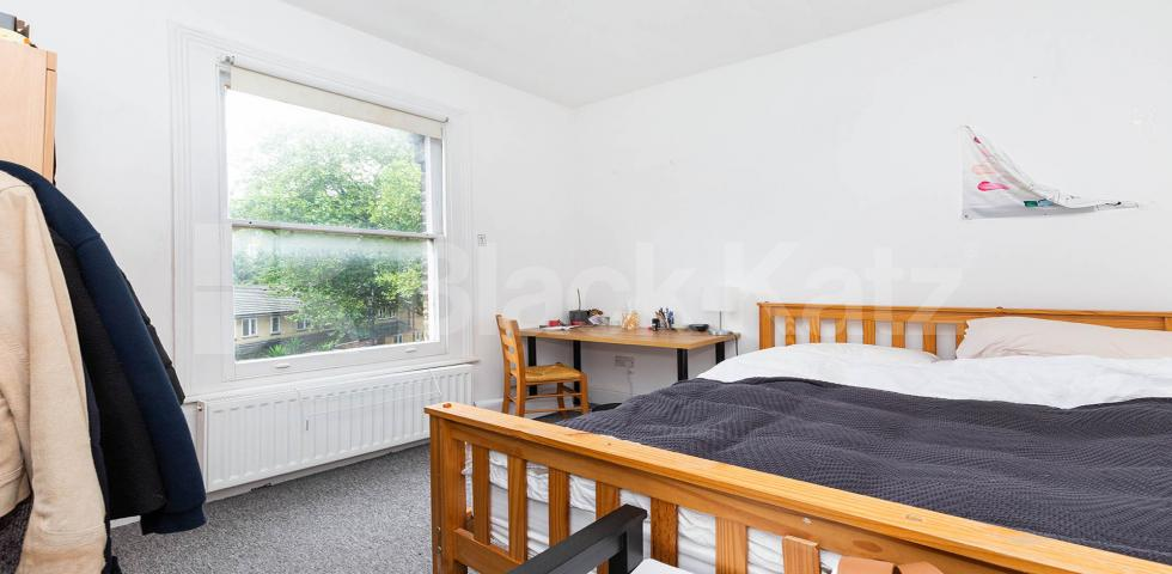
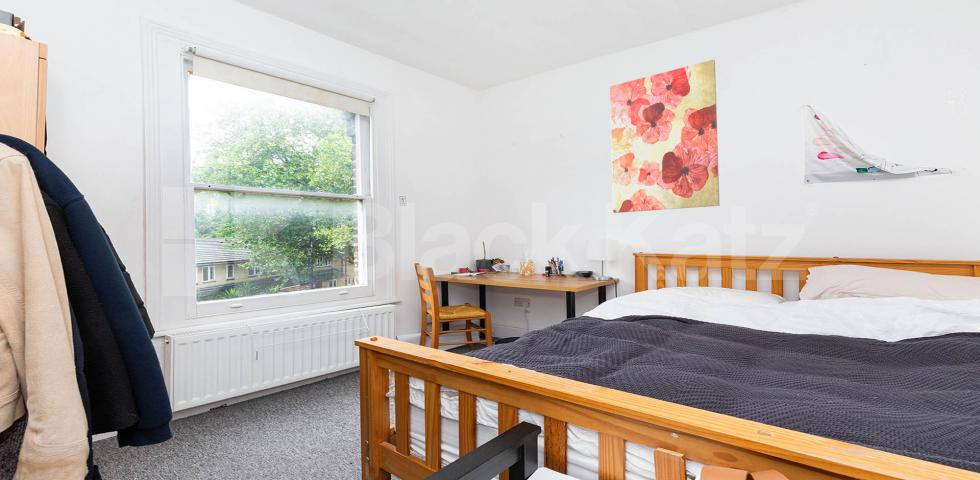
+ wall art [609,59,721,214]
